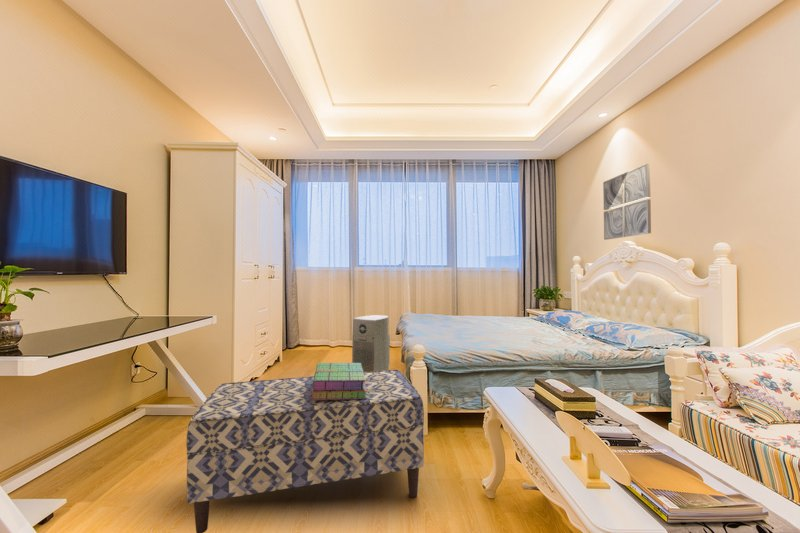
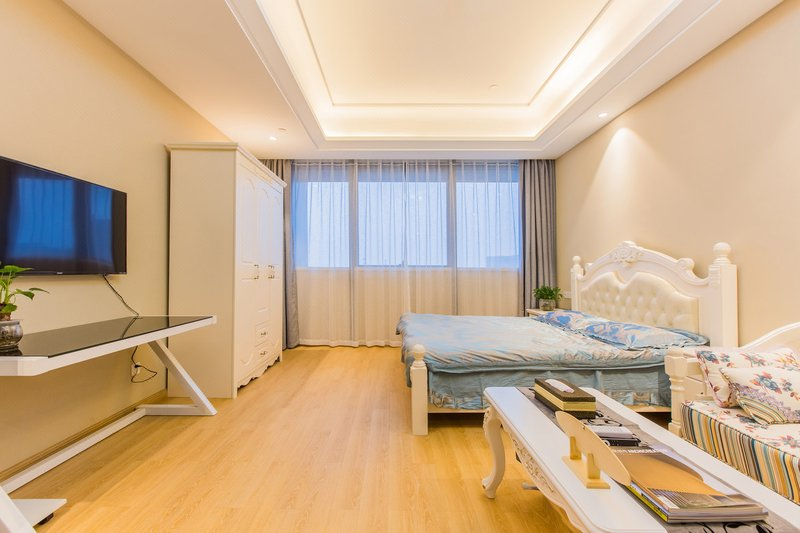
- bench [185,369,425,533]
- air purifier [351,314,391,372]
- wall art [602,163,652,241]
- stack of books [311,362,367,400]
